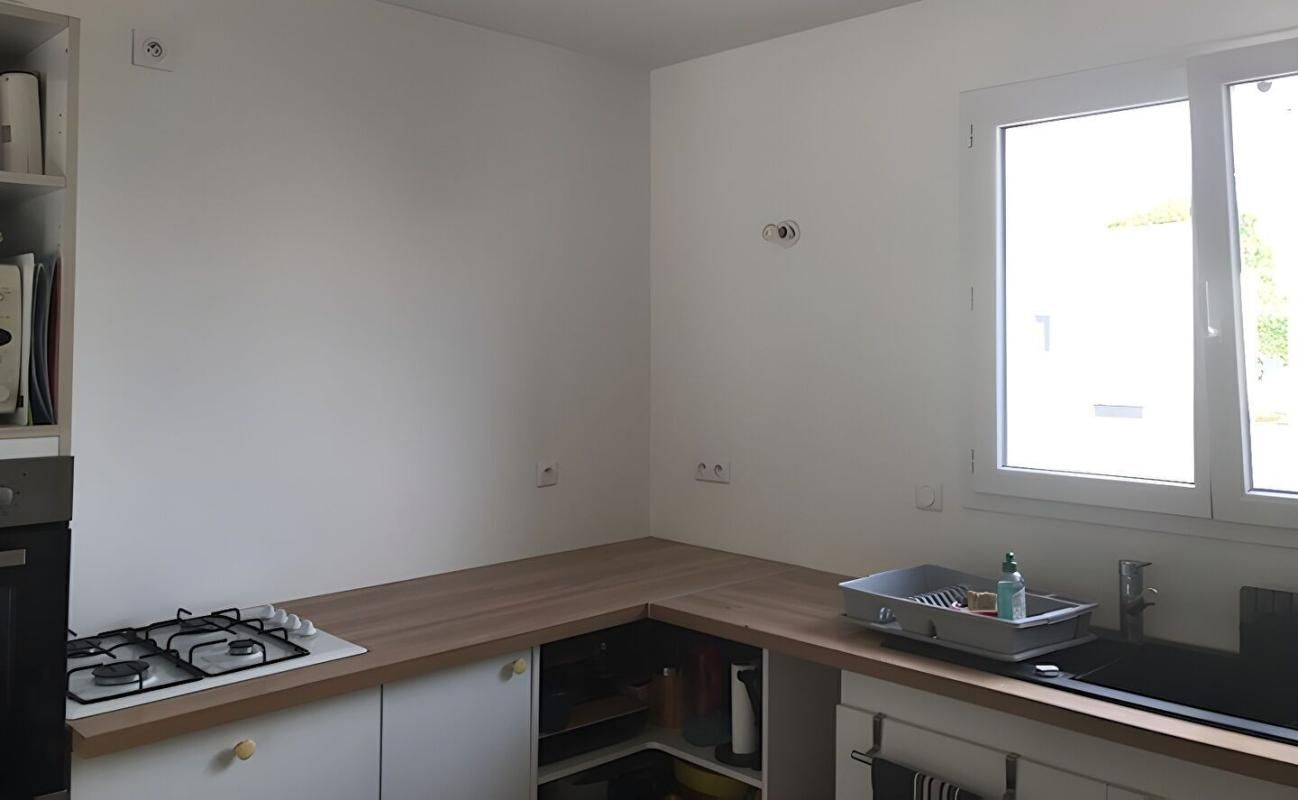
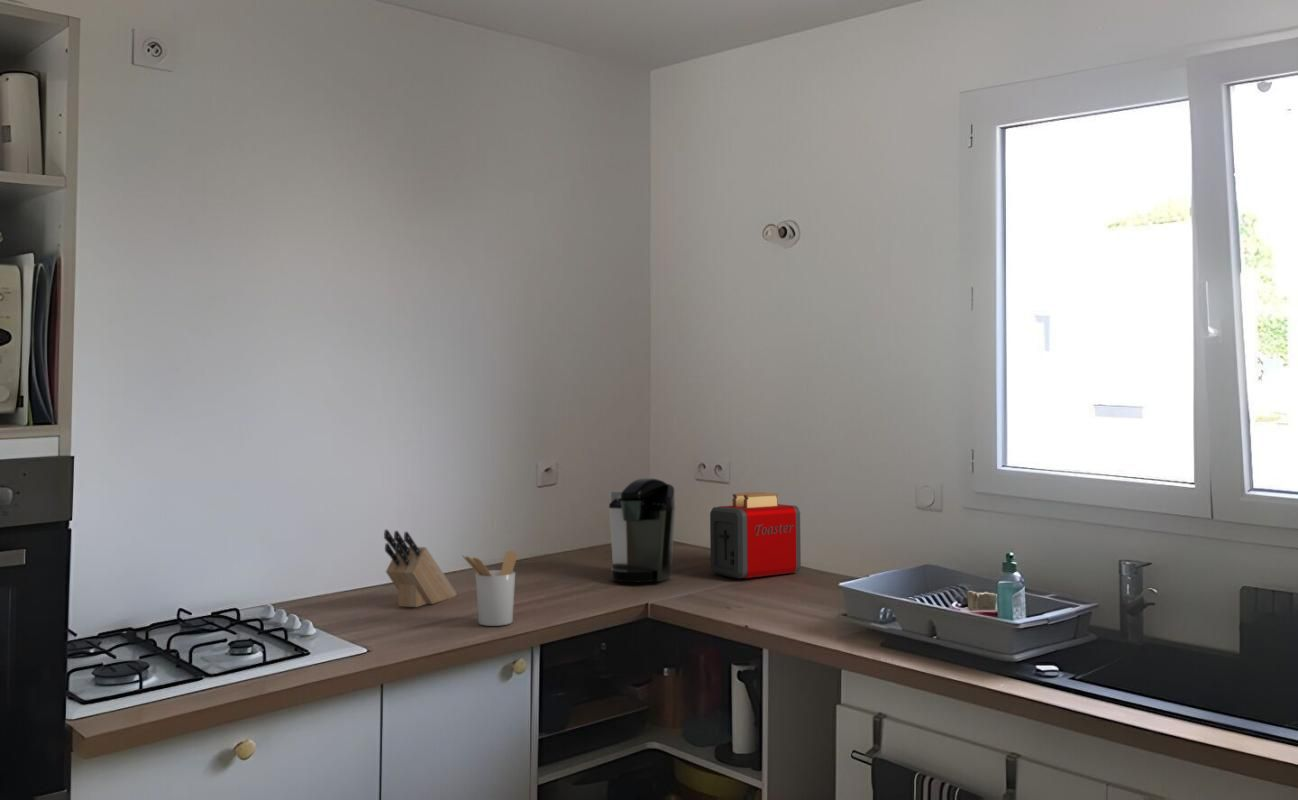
+ coffee maker [608,477,676,583]
+ knife block [383,529,458,608]
+ toaster [709,491,802,579]
+ utensil holder [462,549,518,627]
